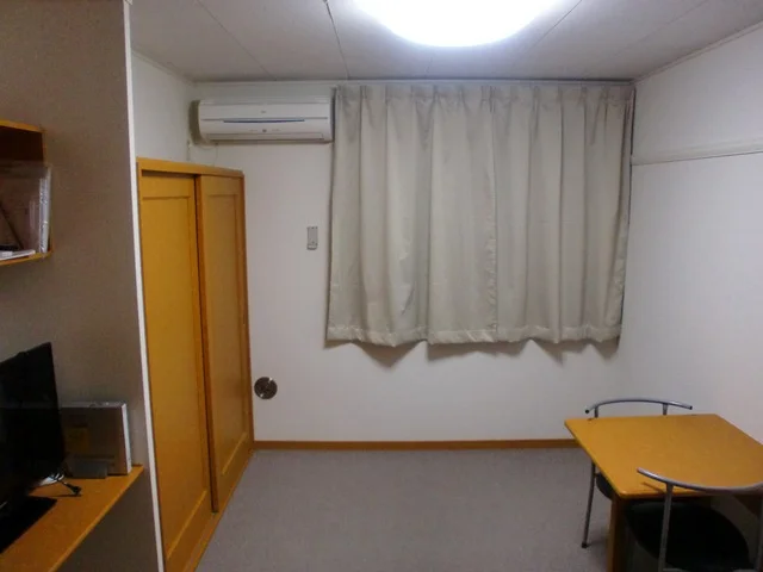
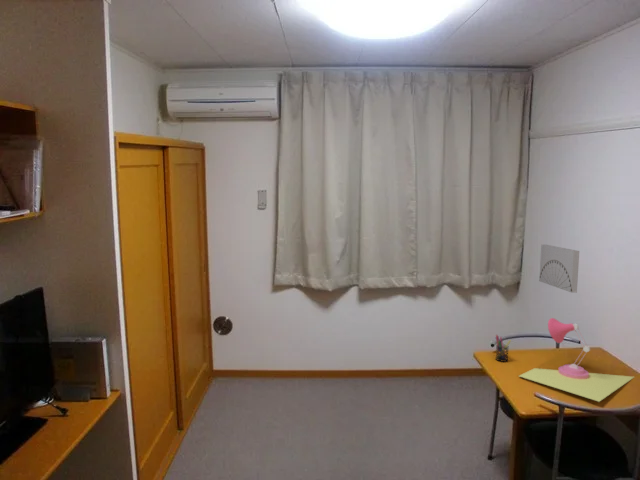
+ pen holder [494,334,512,363]
+ wall art [538,244,580,294]
+ desk lamp [518,317,635,403]
